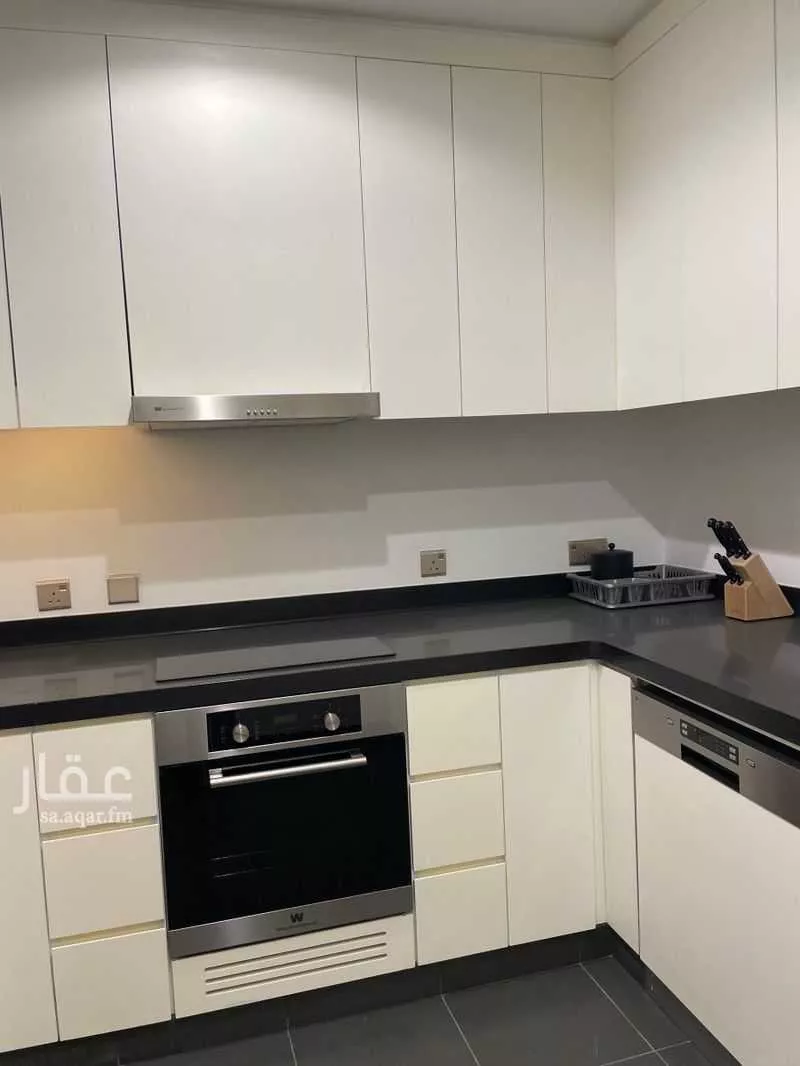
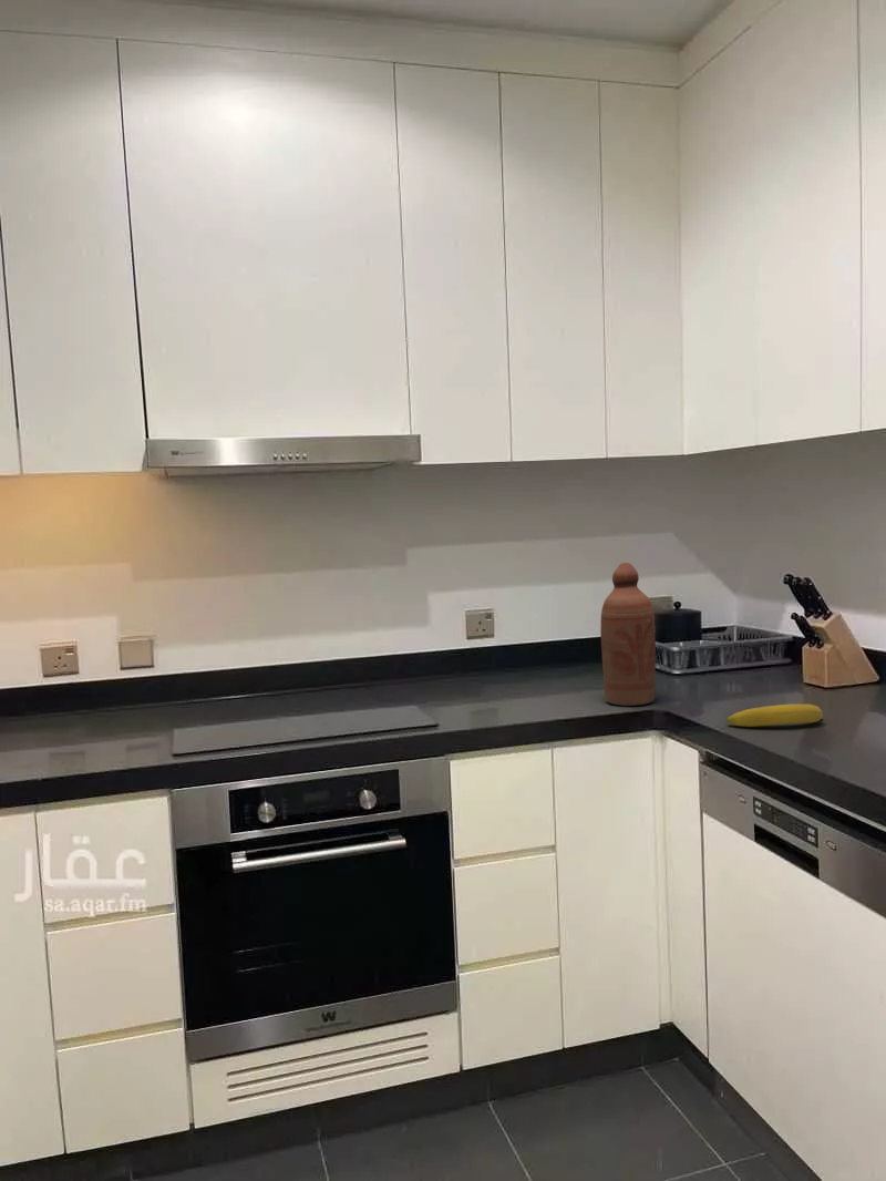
+ fruit [725,704,824,728]
+ bottle [599,562,657,707]
